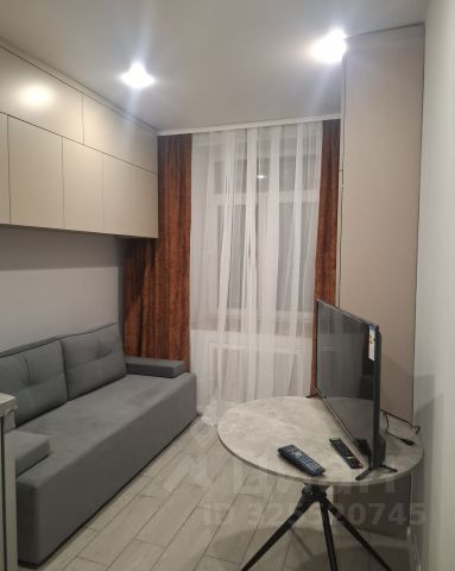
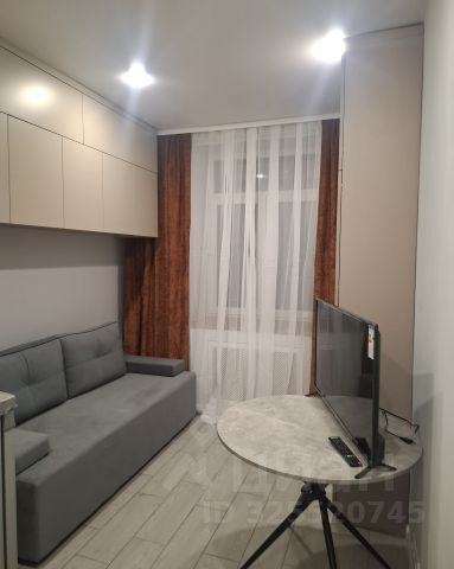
- remote control [277,444,327,478]
